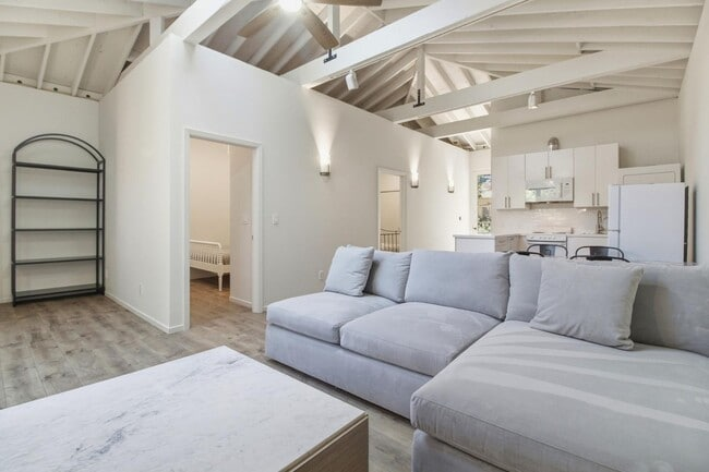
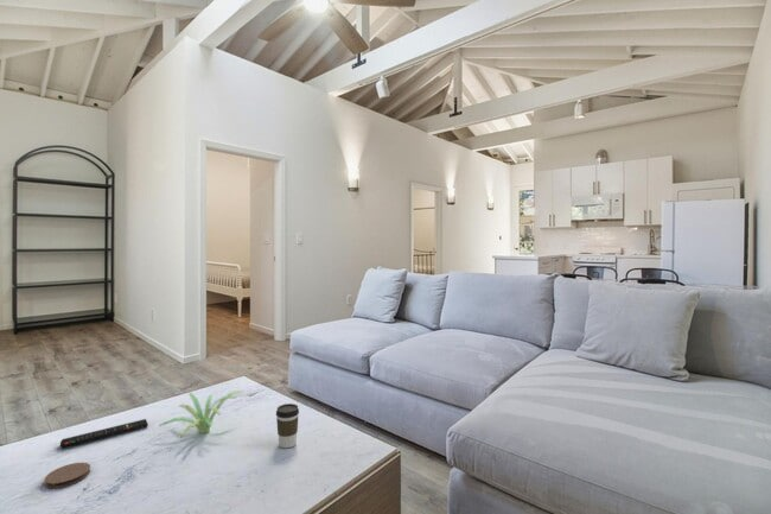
+ remote control [59,418,149,450]
+ plant [158,389,246,438]
+ coaster [44,462,91,489]
+ coffee cup [275,402,300,449]
